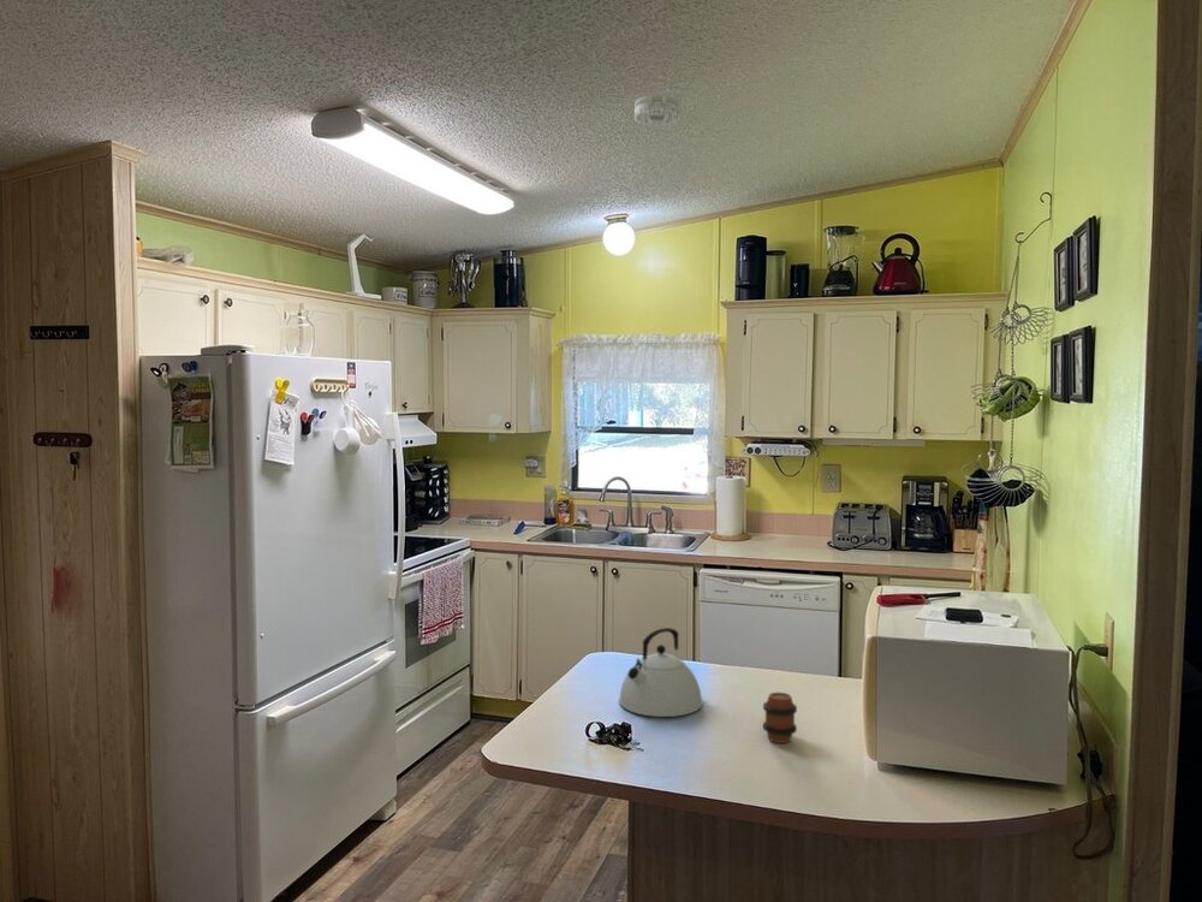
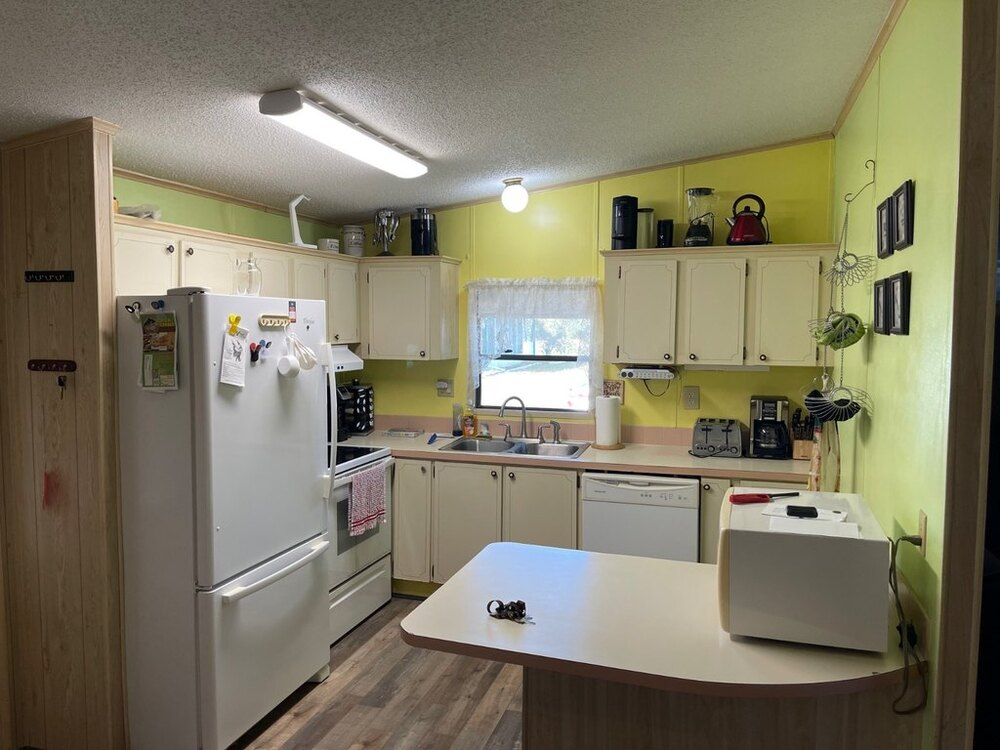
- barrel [762,692,798,744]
- kettle [618,627,703,718]
- smoke detector [633,93,680,126]
